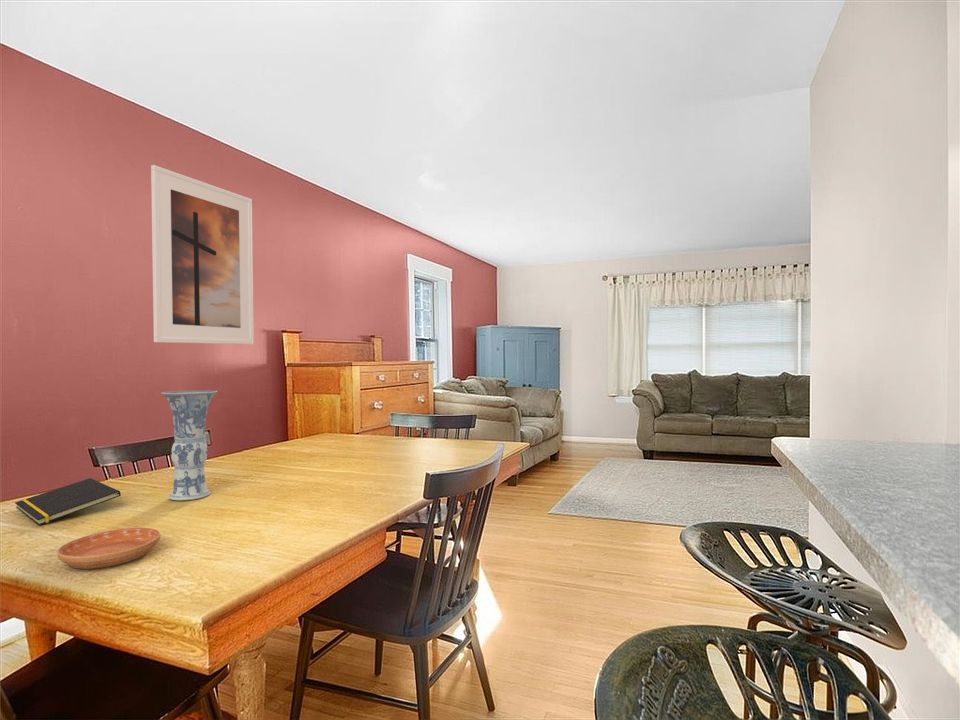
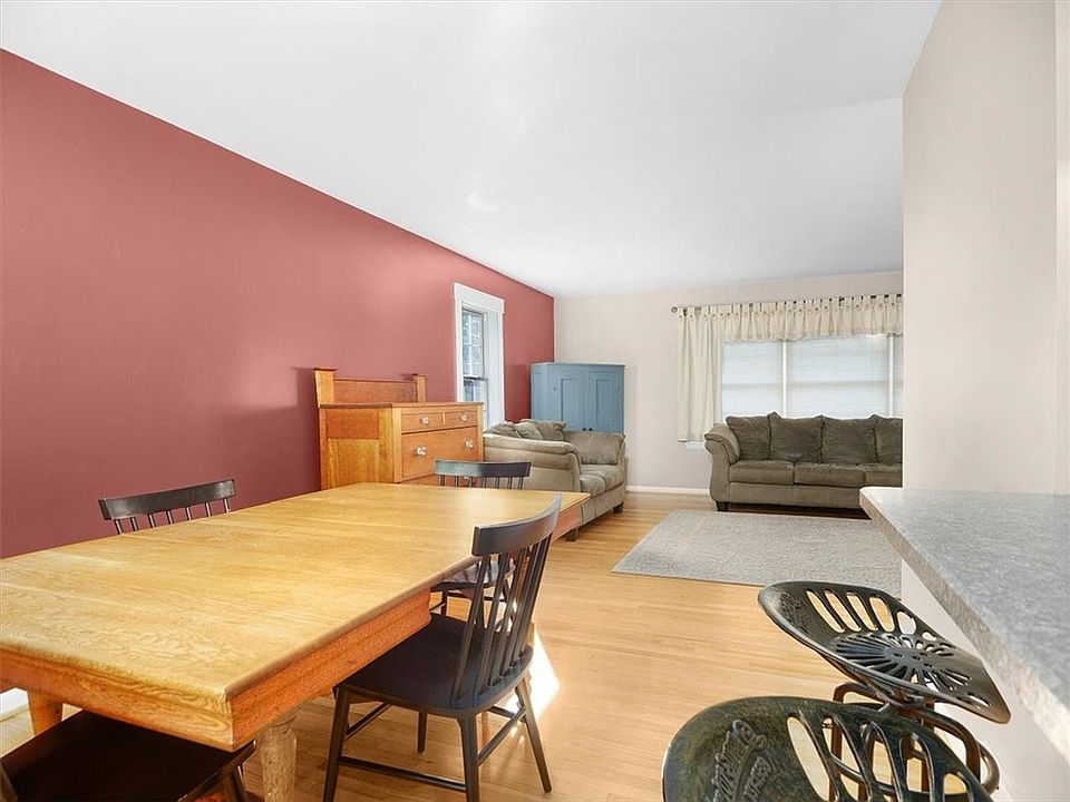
- saucer [56,527,161,570]
- notepad [14,477,122,526]
- vase [161,389,218,501]
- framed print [150,164,254,345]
